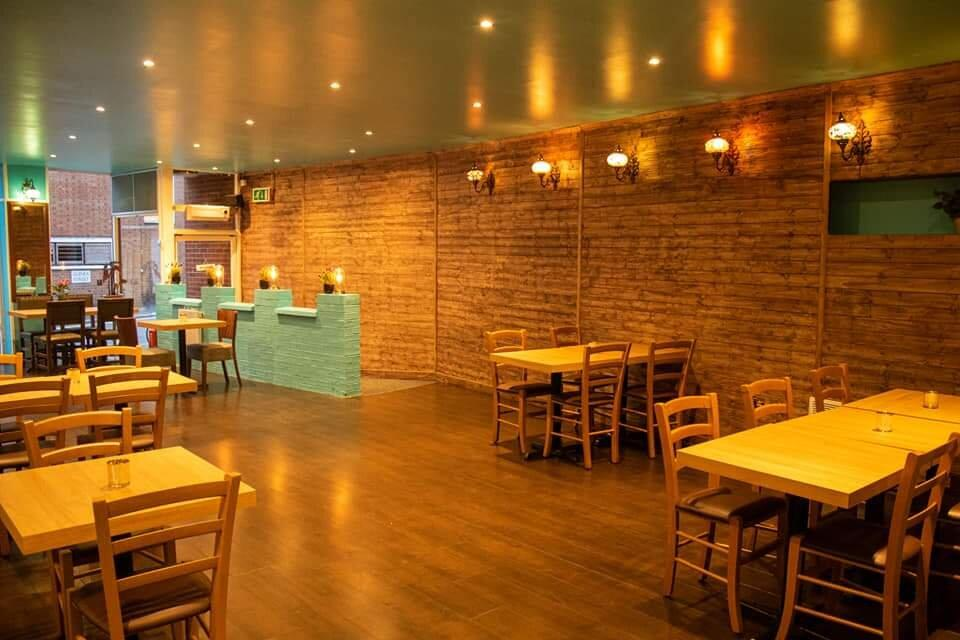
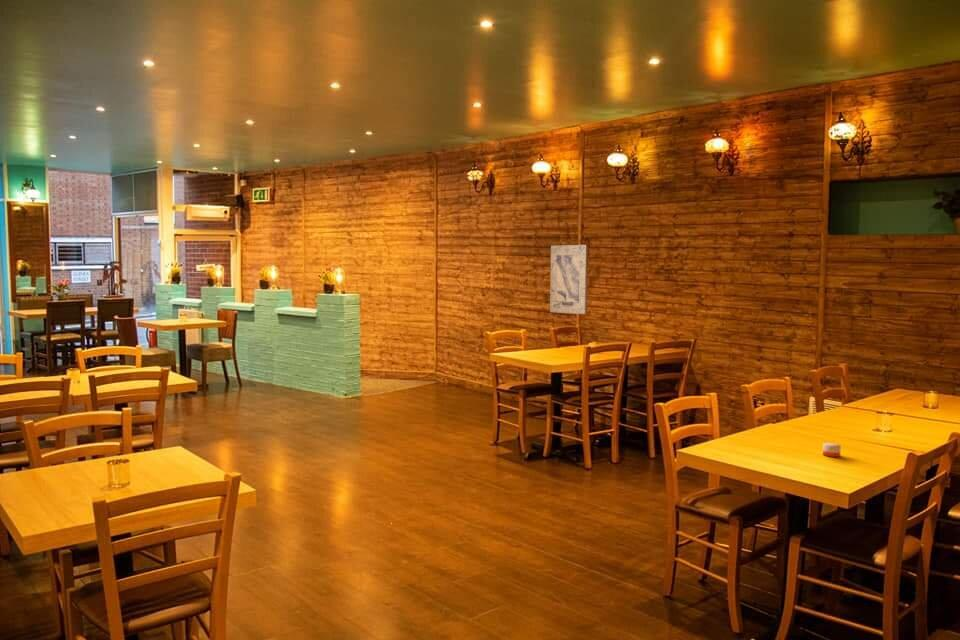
+ candle [822,440,842,458]
+ wall art [549,244,589,315]
